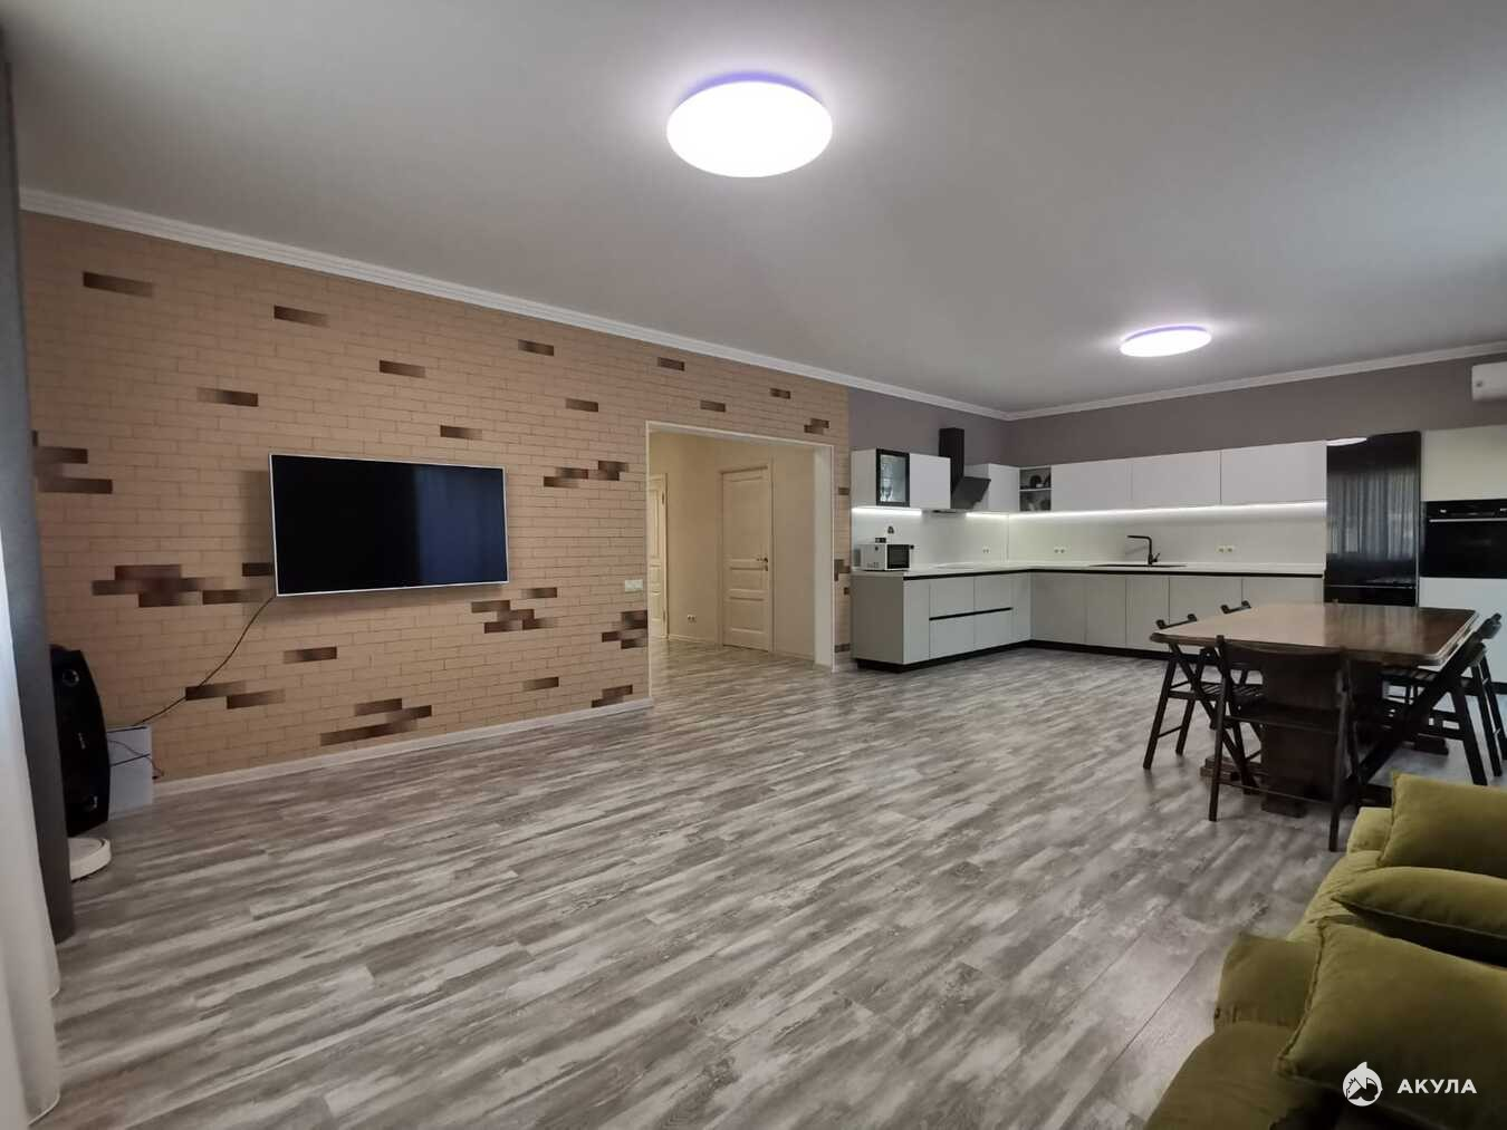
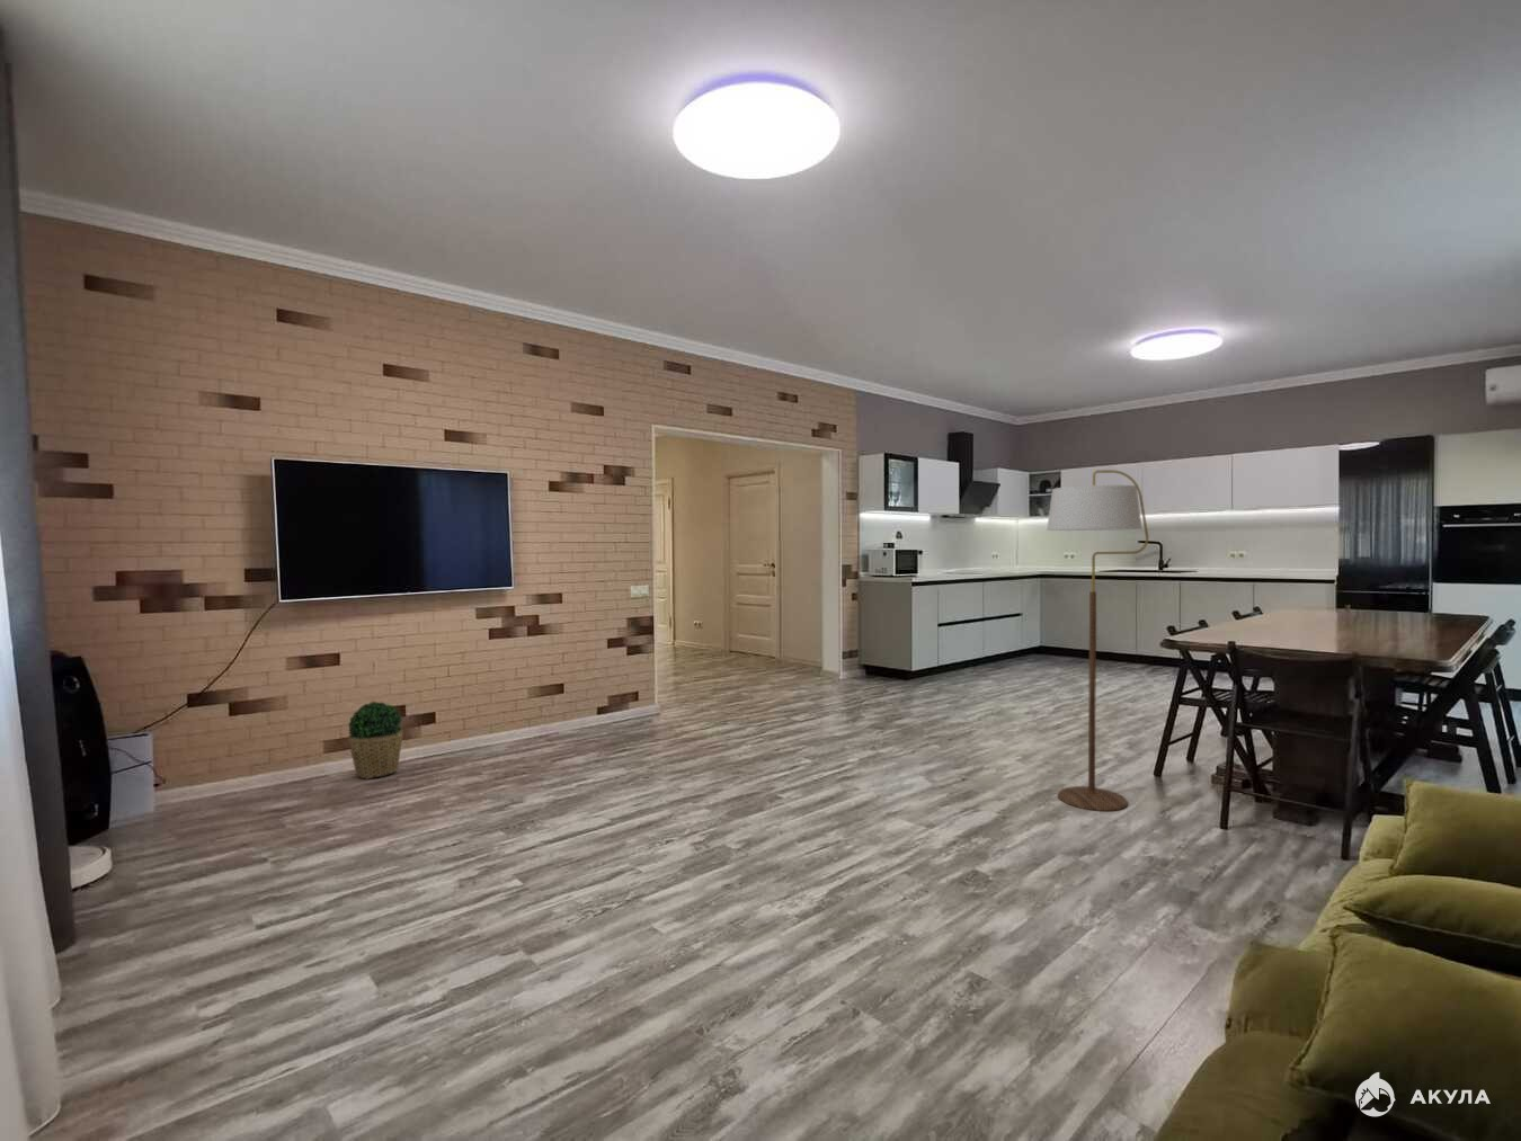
+ potted plant [346,701,404,780]
+ floor lamp [1045,469,1149,813]
